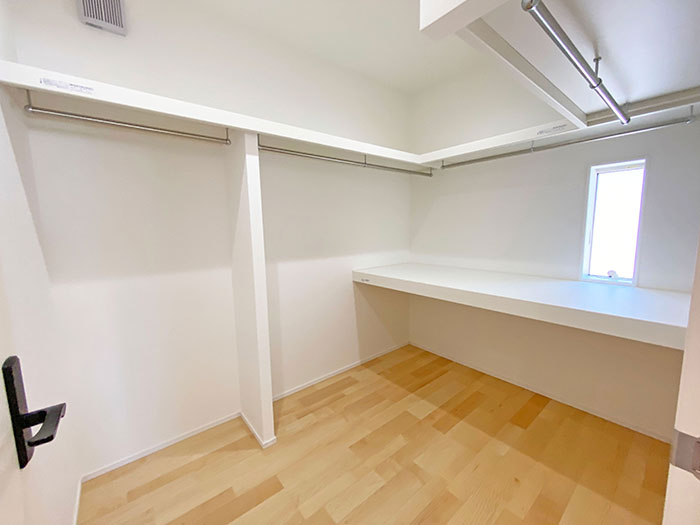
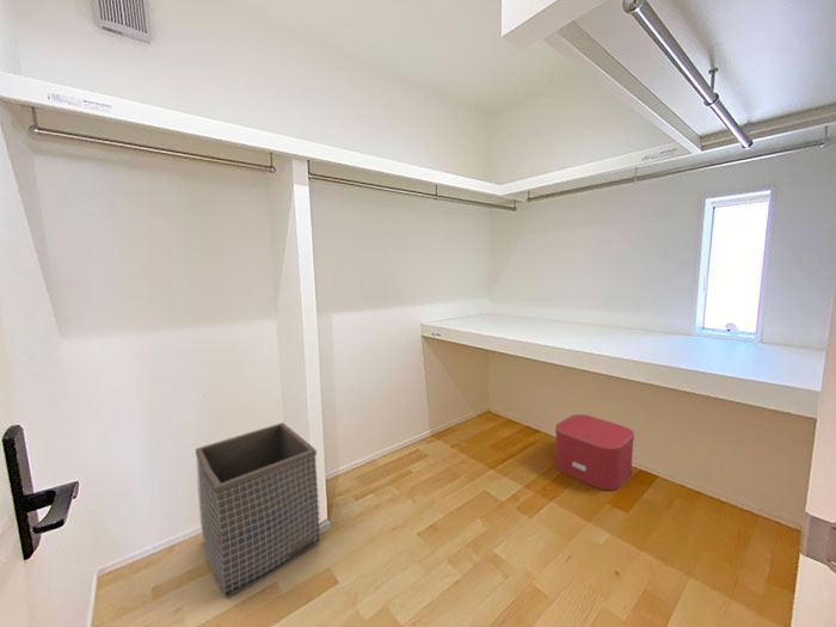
+ laundry basket [195,422,321,598]
+ storage box [554,413,635,491]
